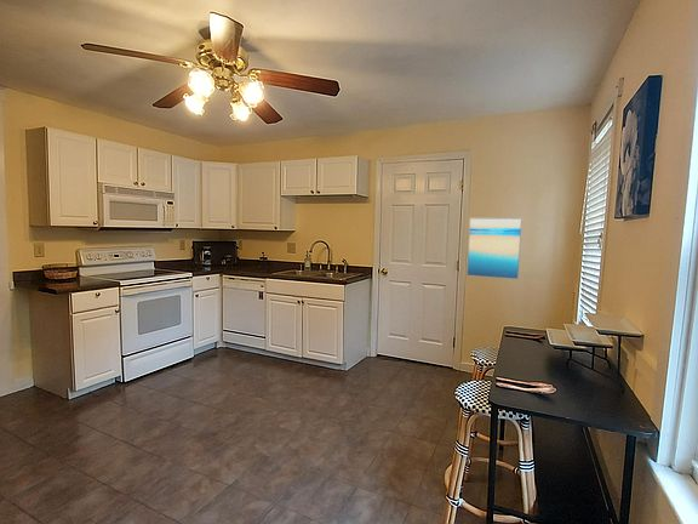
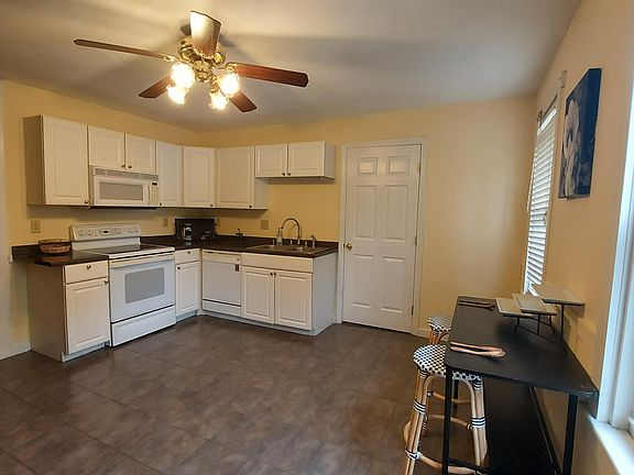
- wall art [465,216,524,281]
